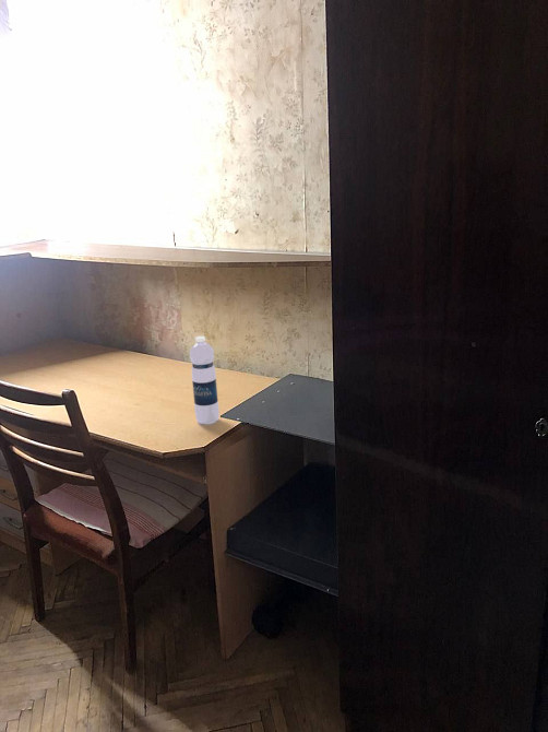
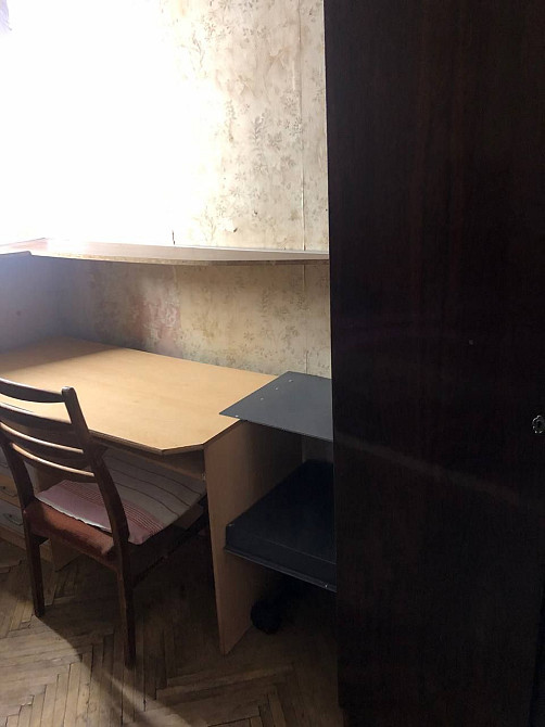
- water bottle [189,335,221,425]
